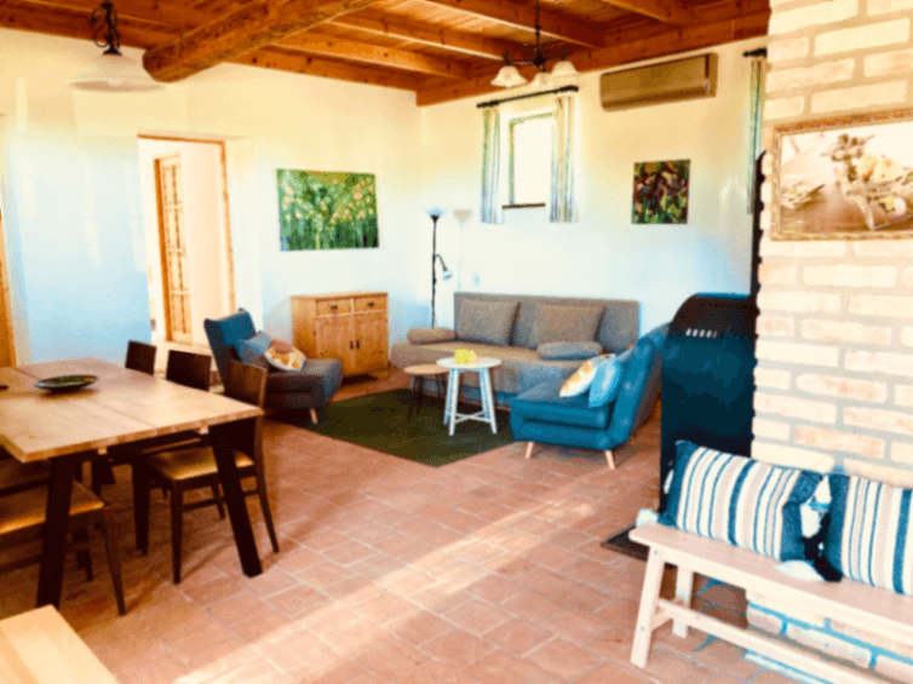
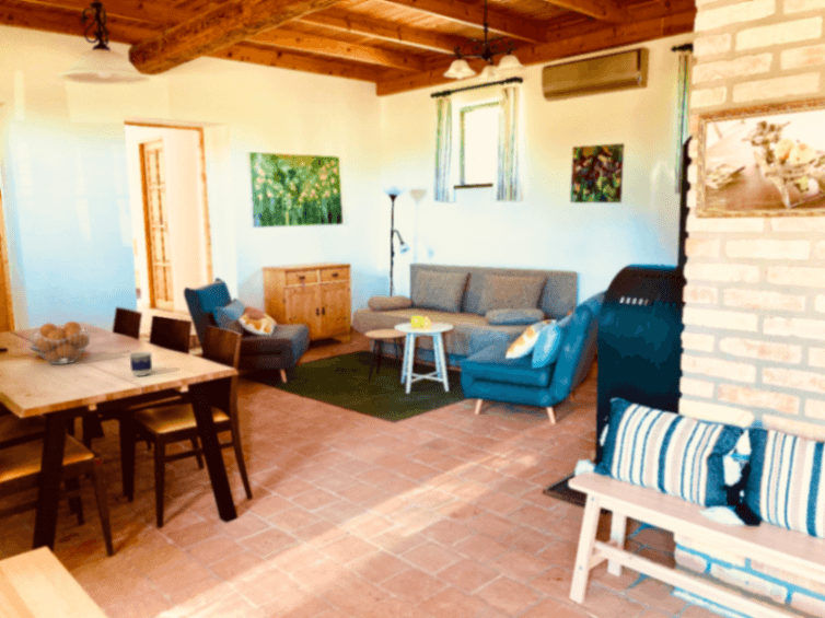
+ fruit basket [28,320,92,365]
+ cup [128,351,153,377]
